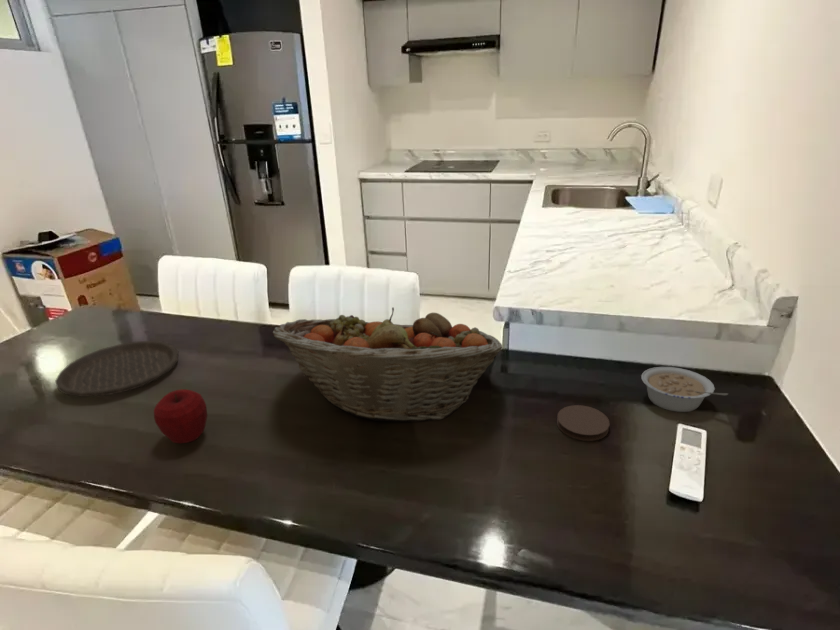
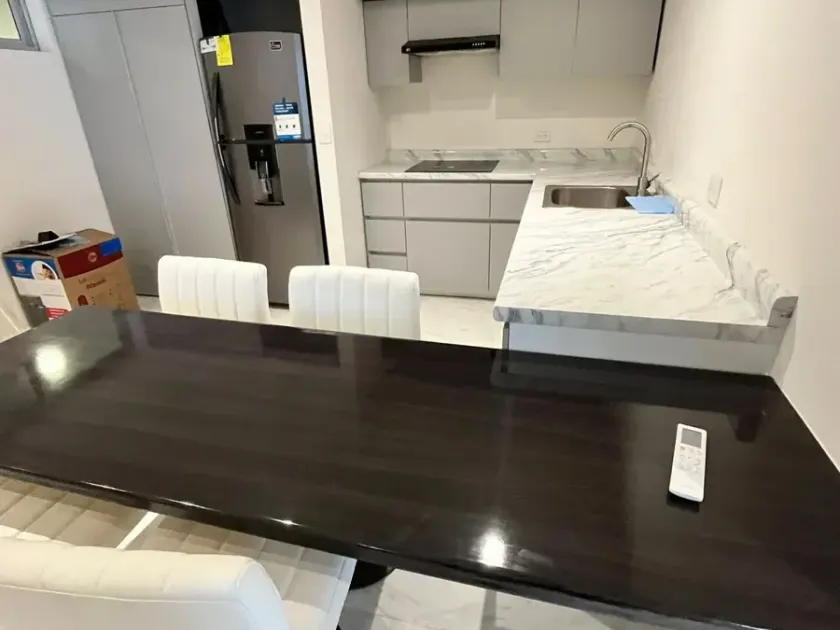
- fruit basket [272,307,504,423]
- coaster [556,404,610,442]
- legume [640,366,729,413]
- plate [54,340,179,398]
- apple [153,388,208,444]
